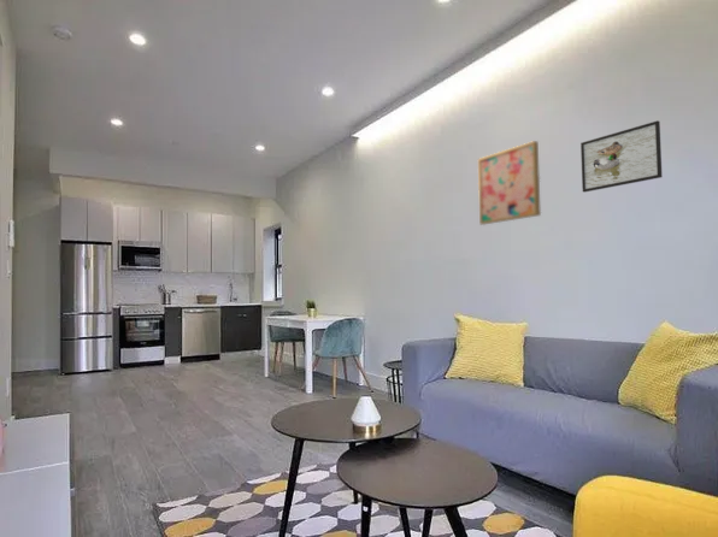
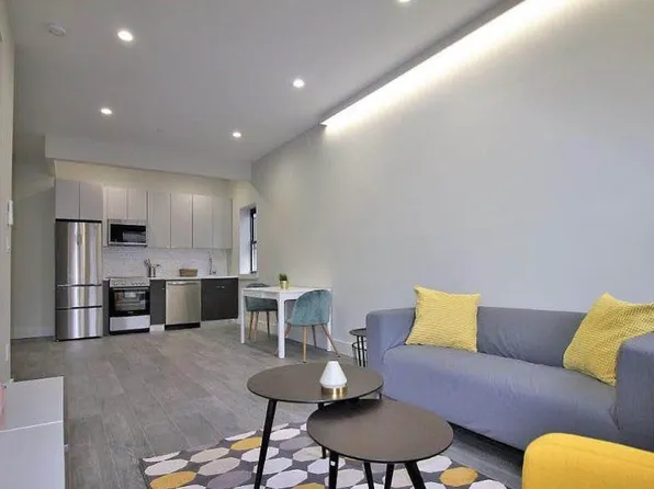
- wall art [477,140,542,226]
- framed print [579,119,663,194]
